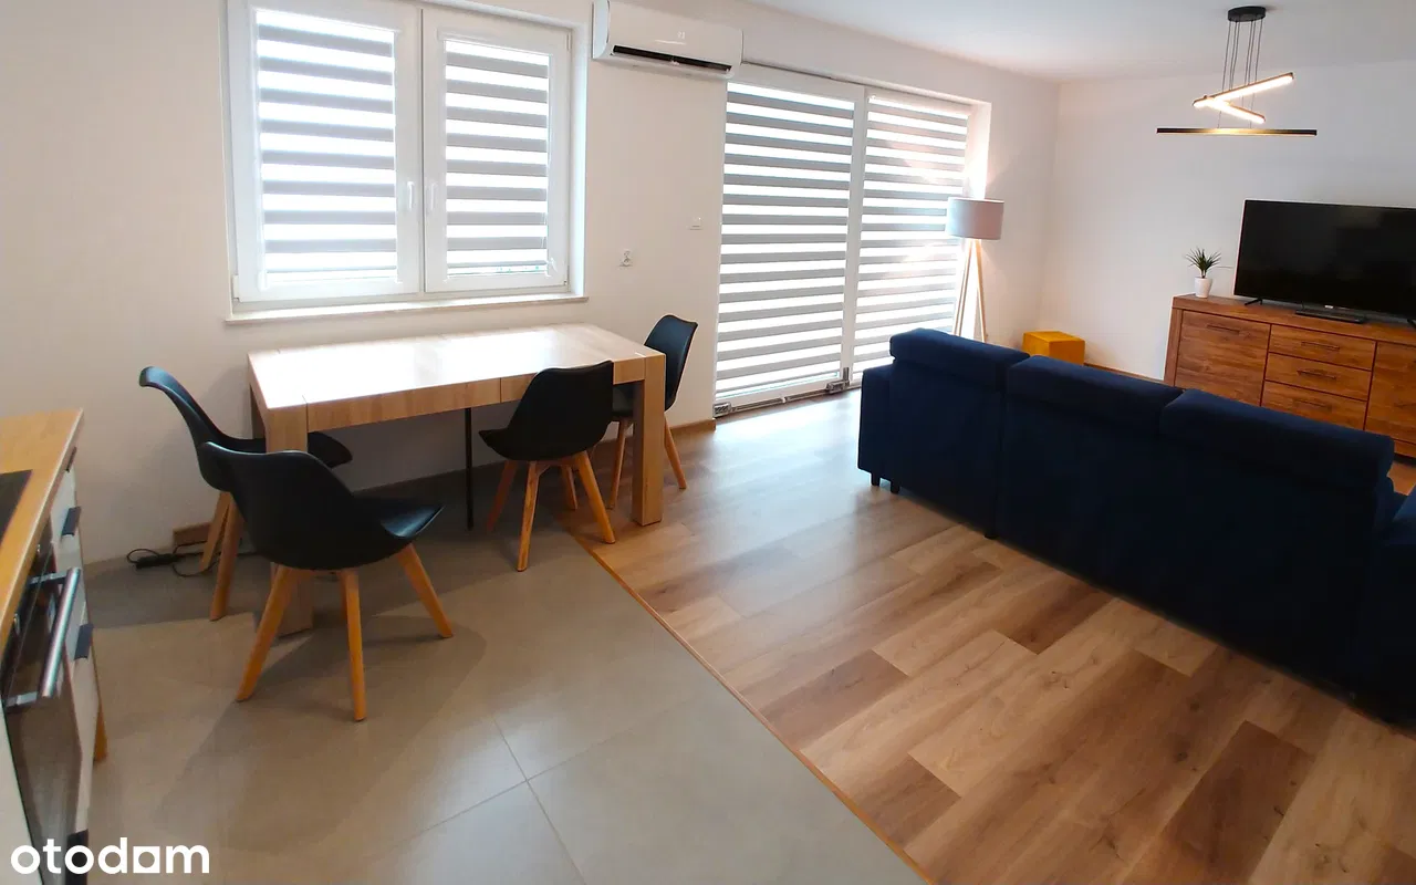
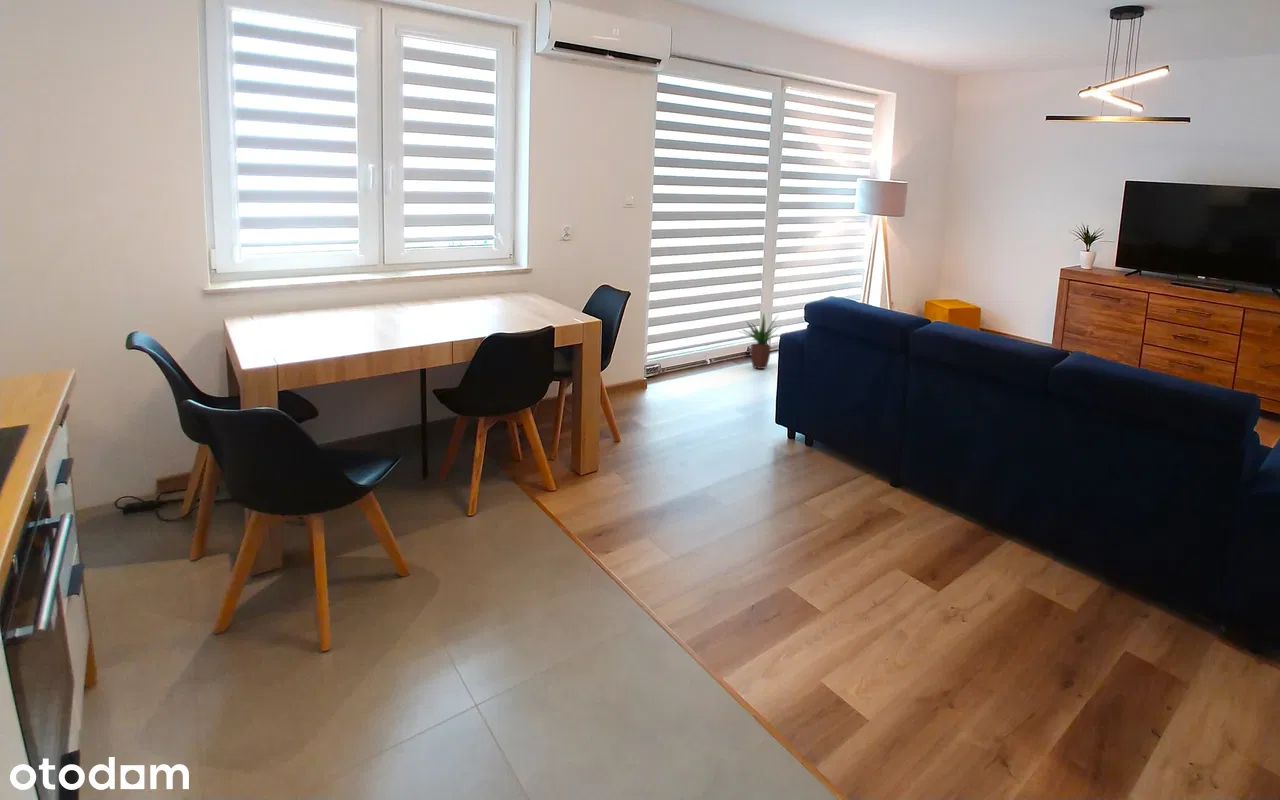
+ potted plant [737,313,780,370]
